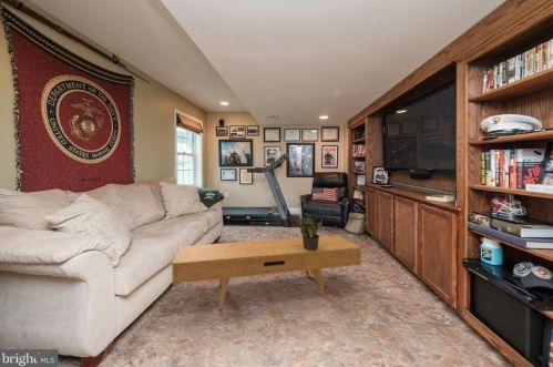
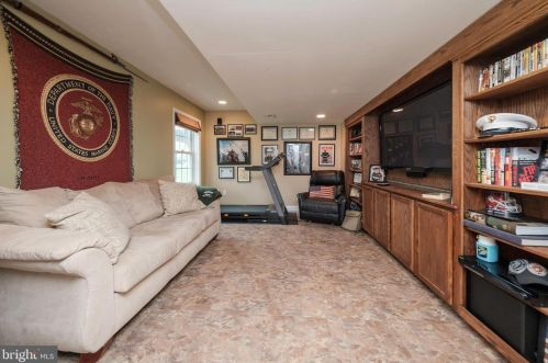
- tv console [171,234,362,310]
- potted plant [296,215,324,249]
